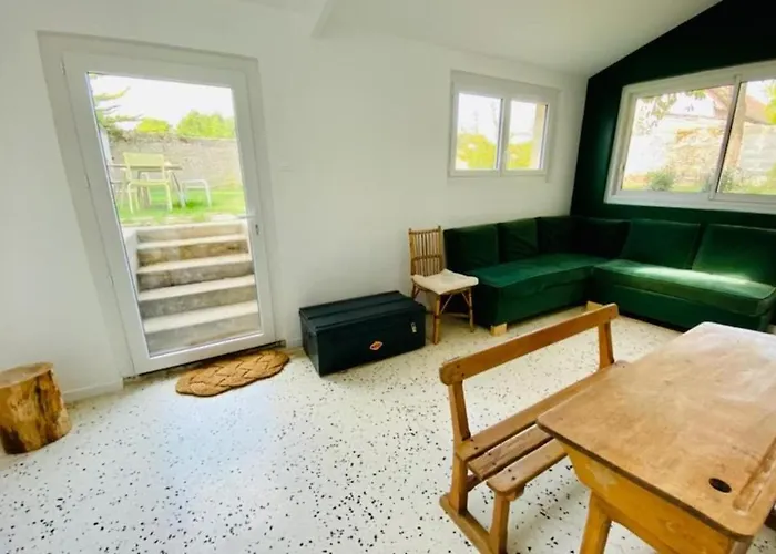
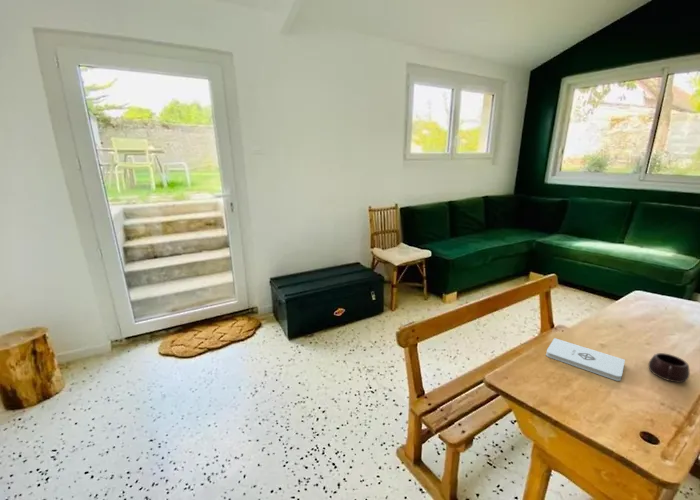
+ mug [647,352,691,384]
+ notepad [545,337,626,382]
